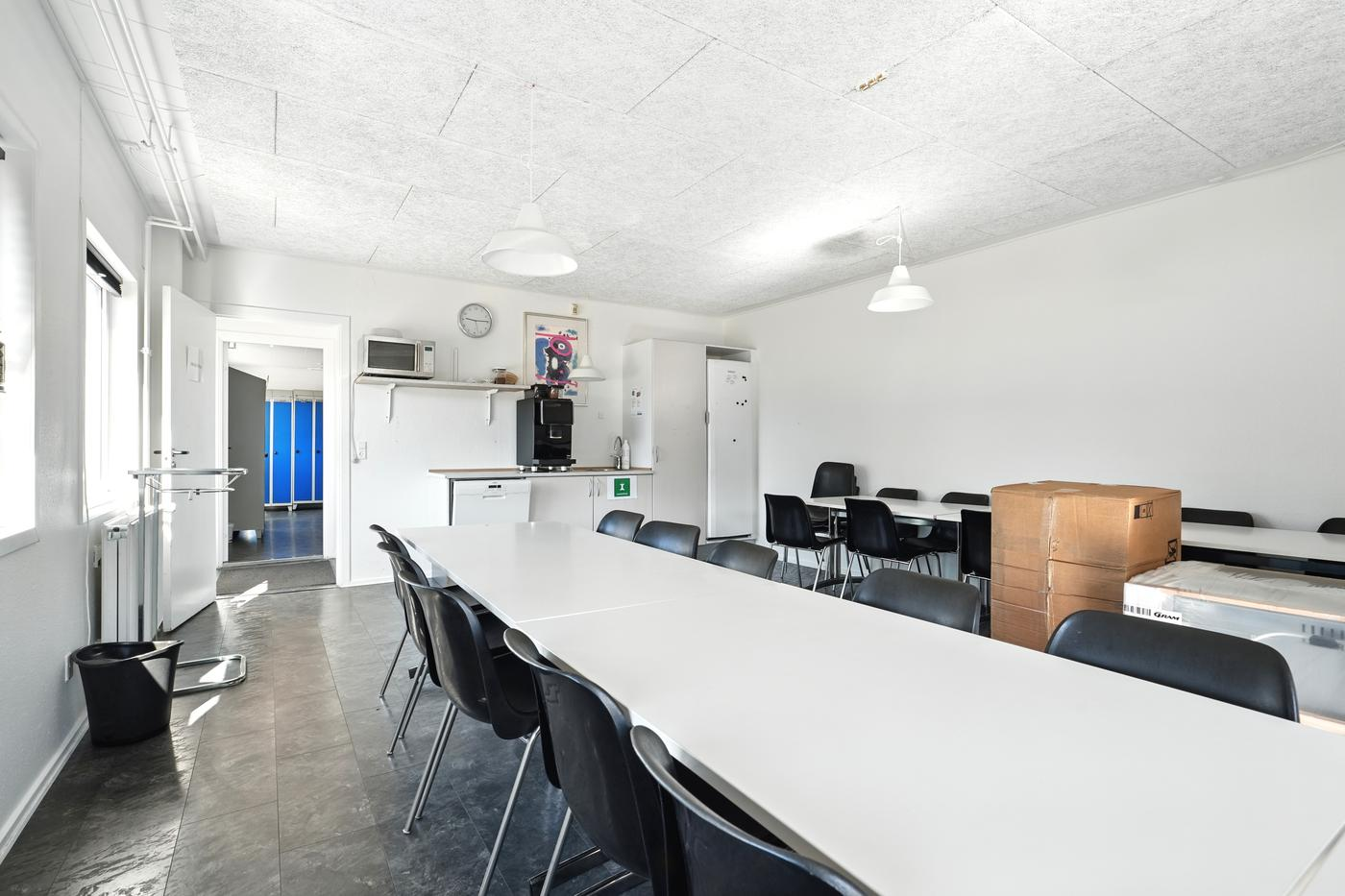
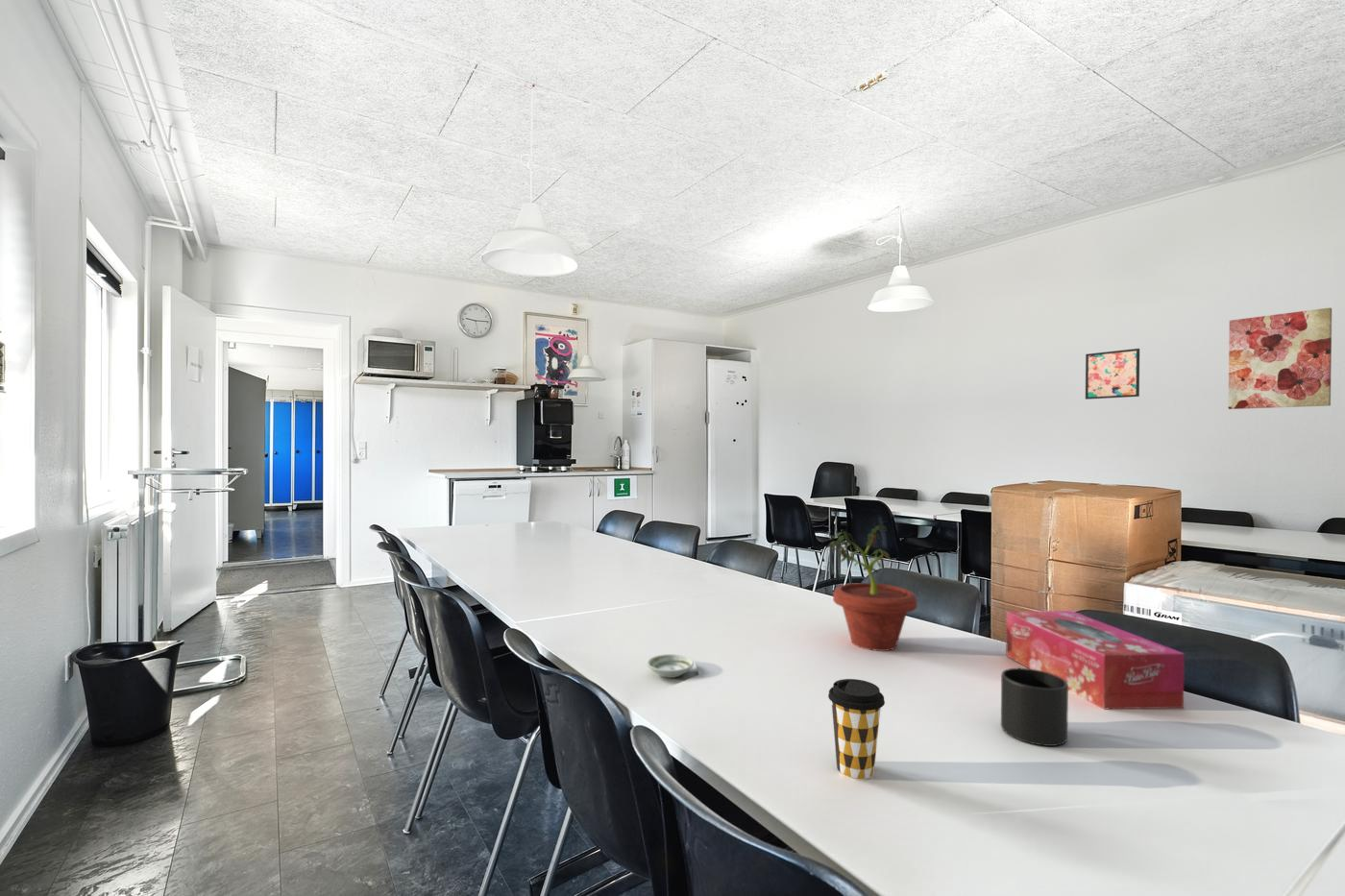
+ wall art [1228,306,1333,410]
+ tissue box [1005,610,1186,711]
+ wall art [1085,348,1140,400]
+ mug [1000,667,1069,747]
+ saucer [646,653,695,679]
+ coffee cup [827,678,886,781]
+ potted plant [827,521,917,652]
